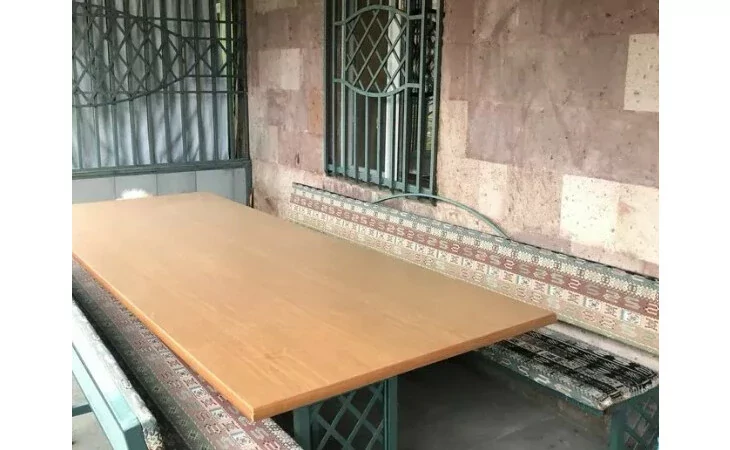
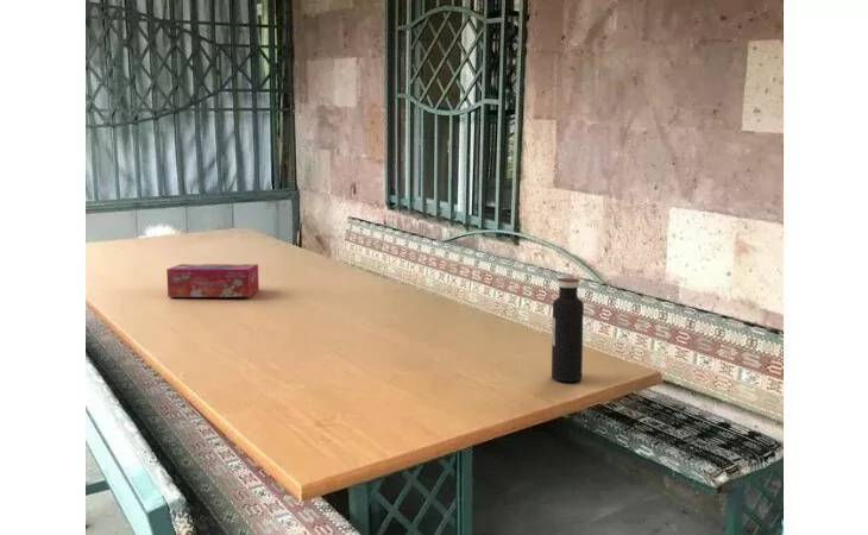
+ tissue box [165,263,260,298]
+ water bottle [551,277,585,383]
